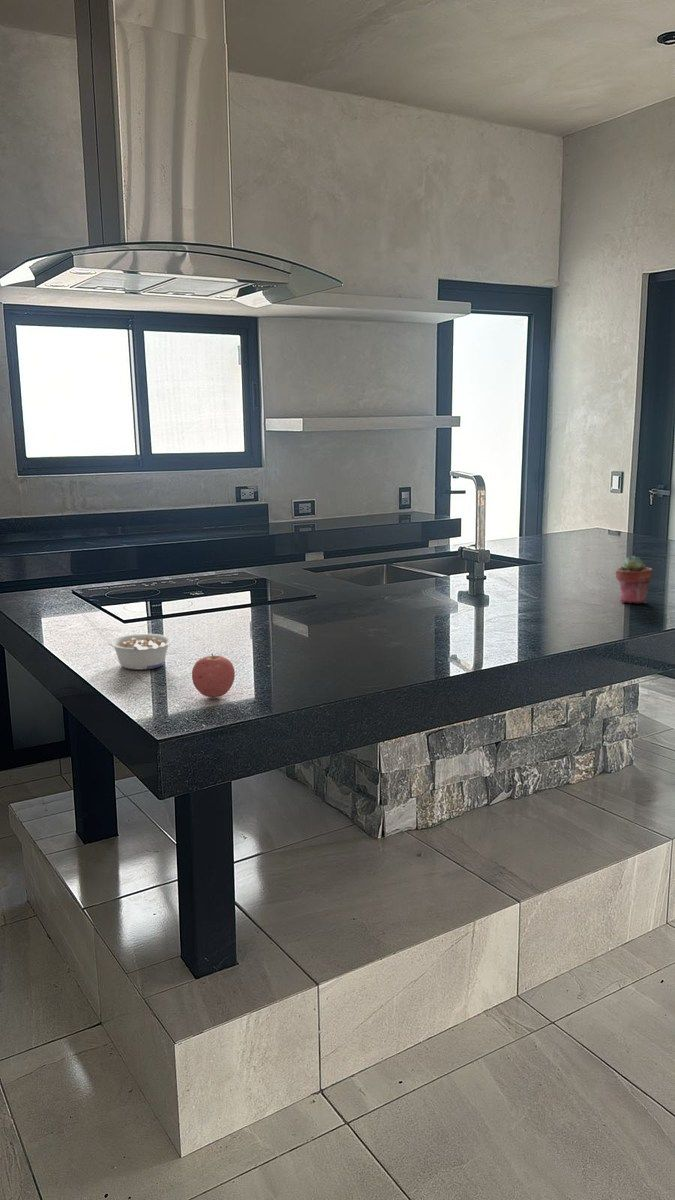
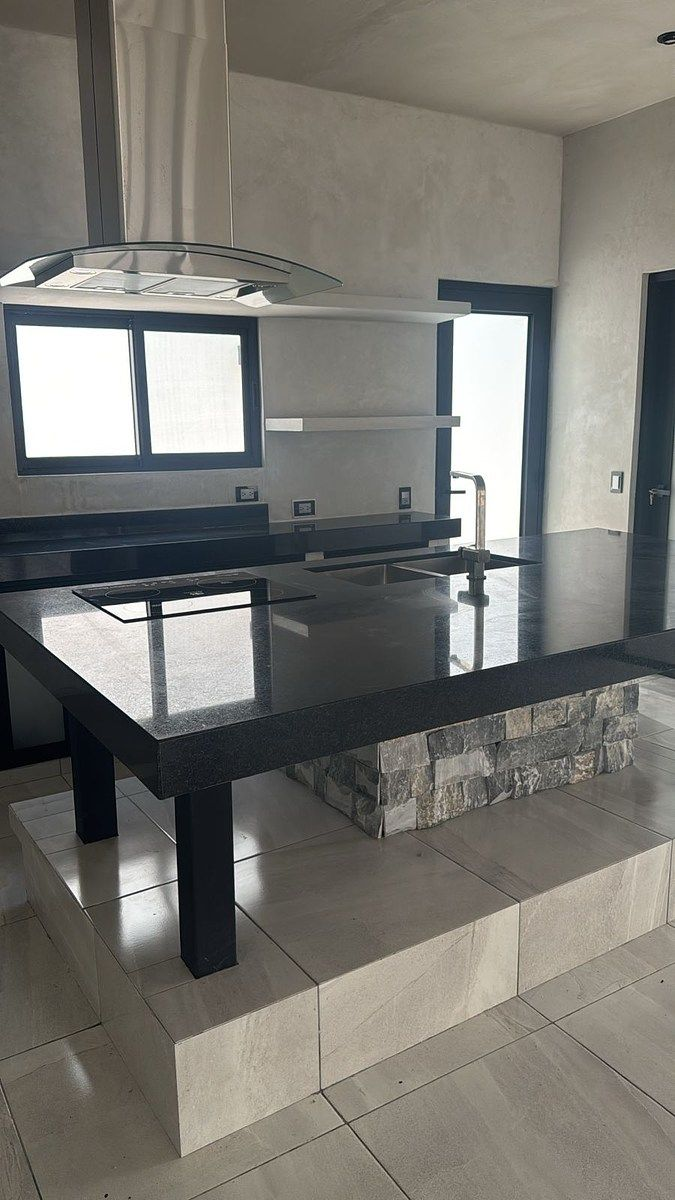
- potted succulent [615,555,653,604]
- legume [108,633,174,671]
- apple [191,653,236,698]
